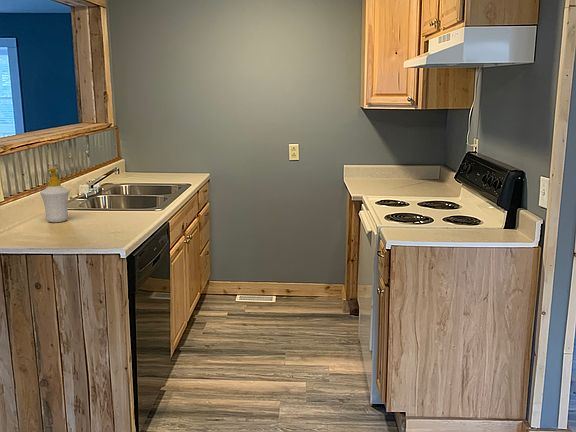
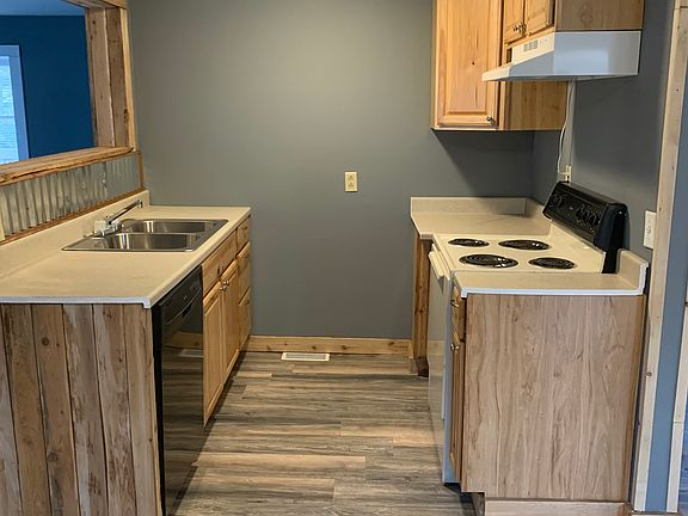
- soap bottle [39,166,71,223]
